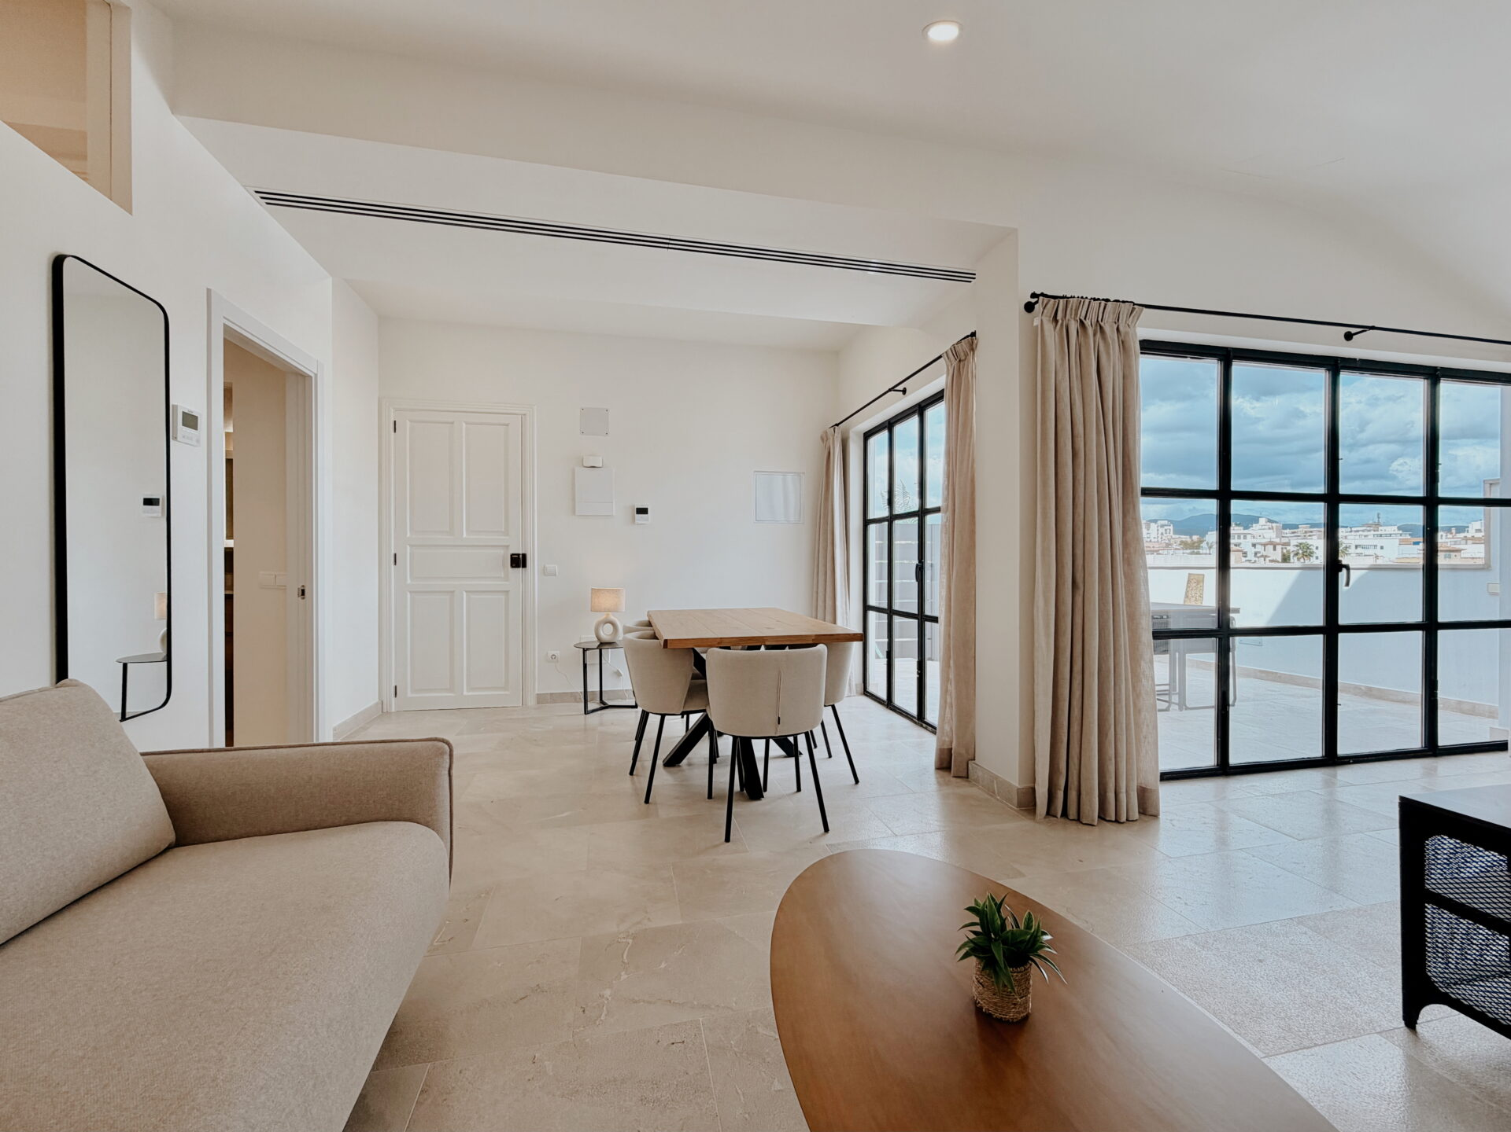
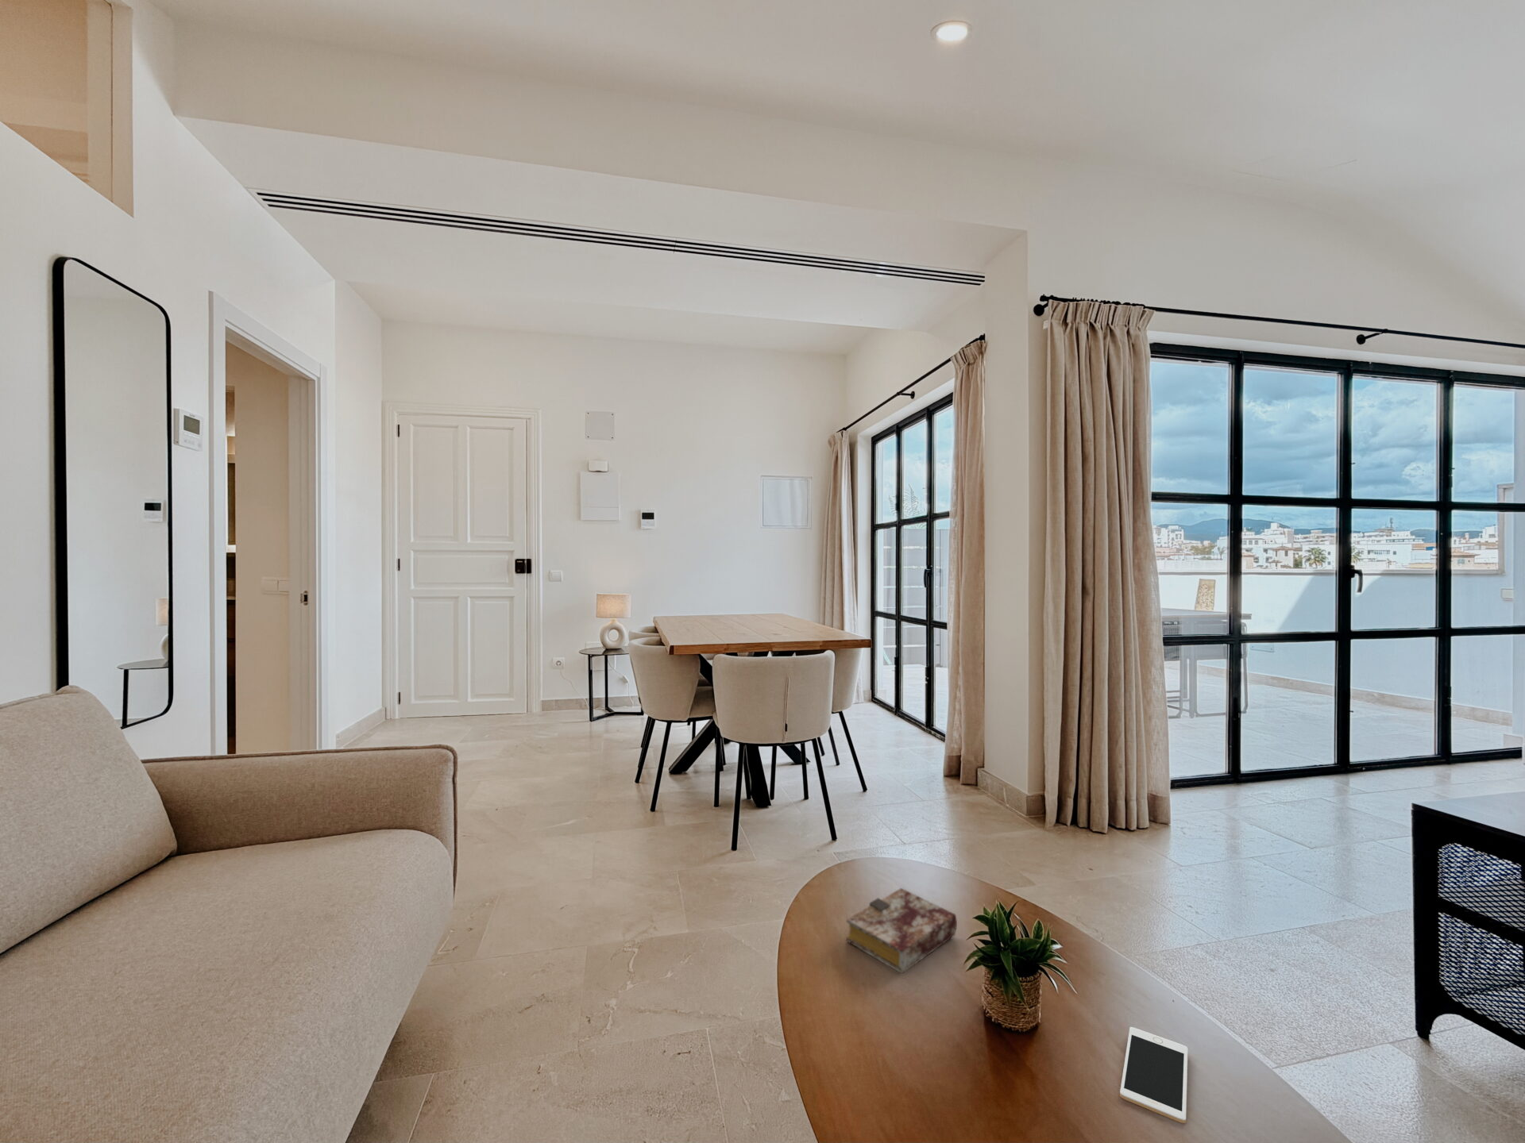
+ cell phone [1119,1027,1189,1124]
+ book [845,887,958,974]
